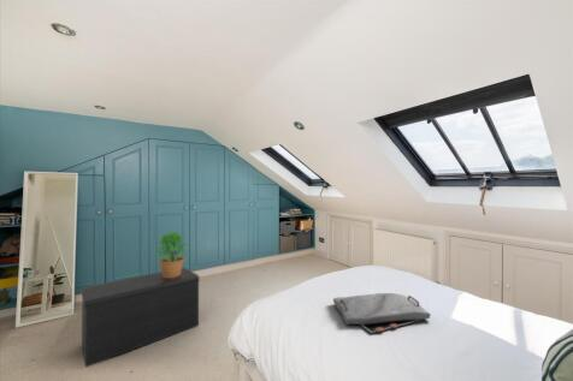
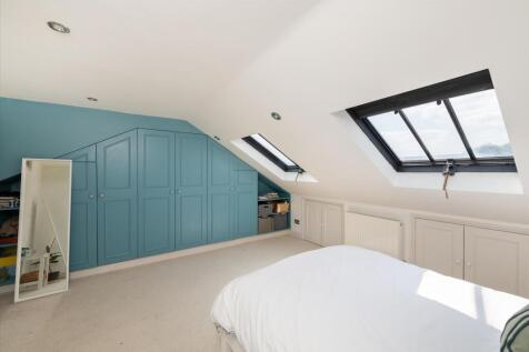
- bench [79,267,201,368]
- serving tray [332,292,431,334]
- potted plant [155,231,189,278]
